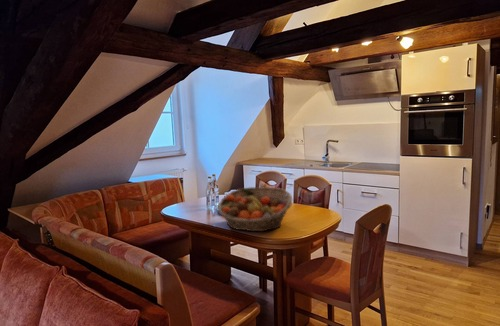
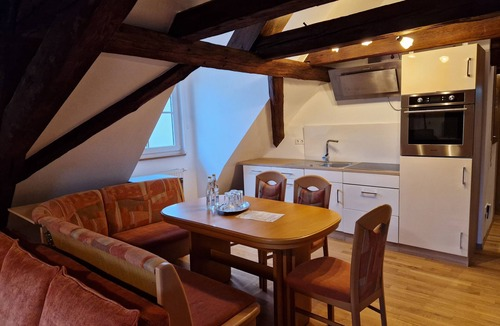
- fruit basket [217,186,293,232]
